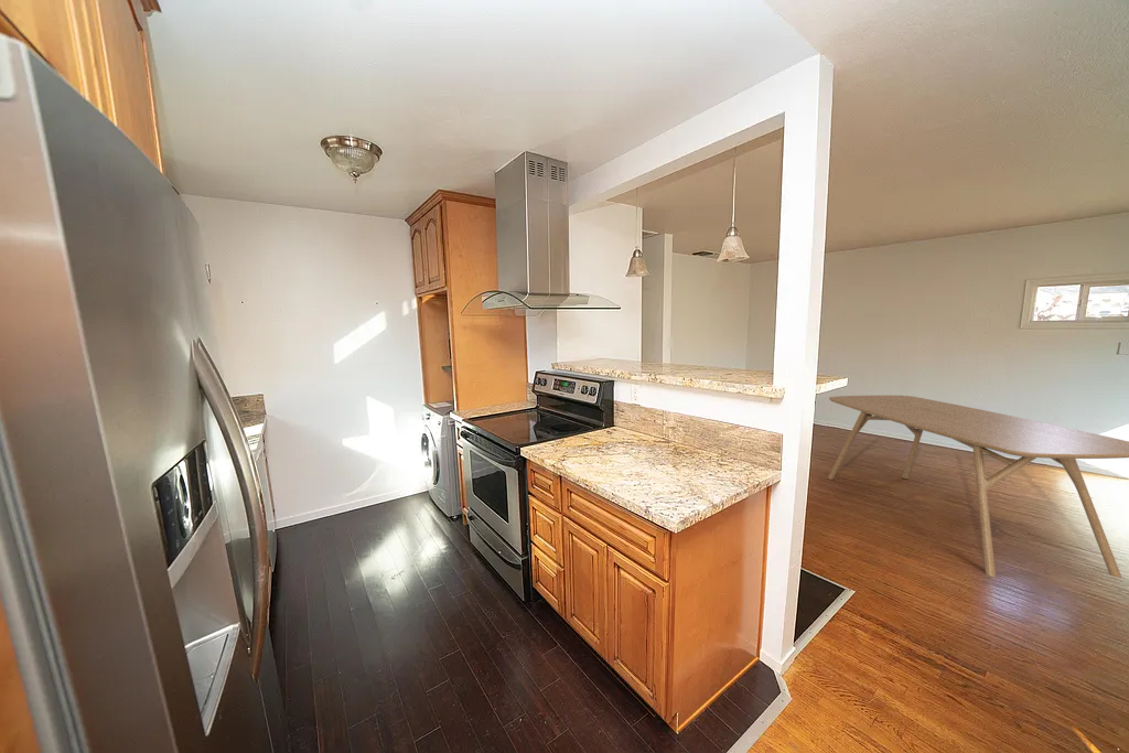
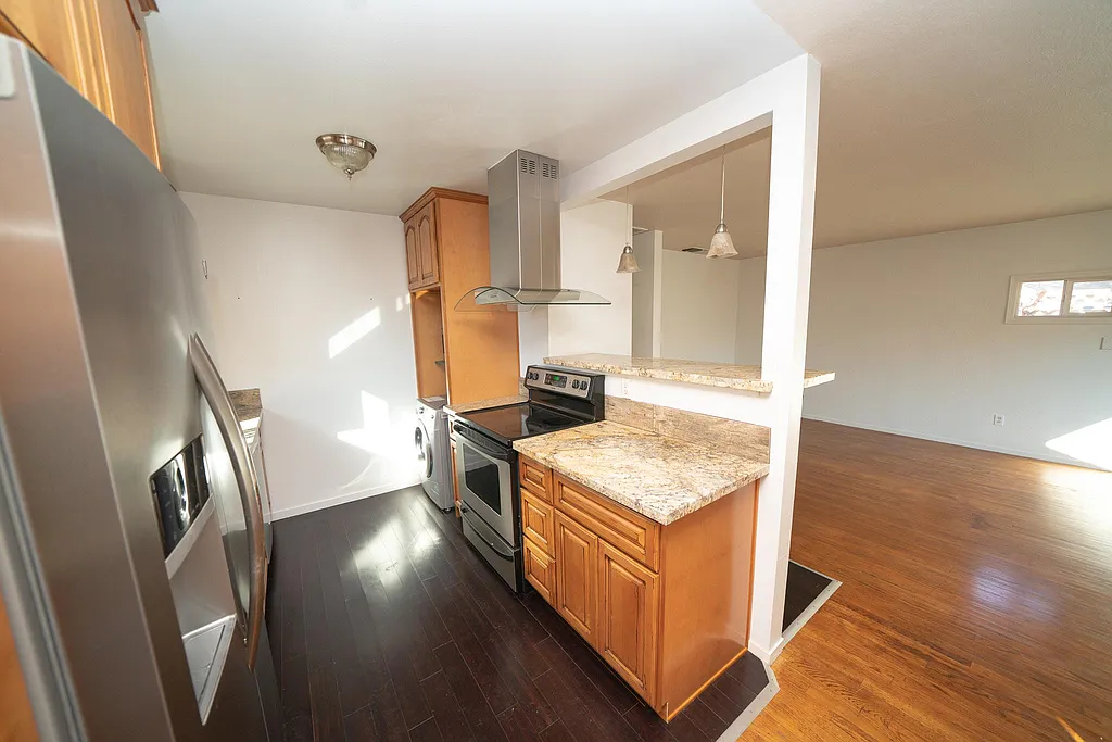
- dining table [827,395,1129,579]
